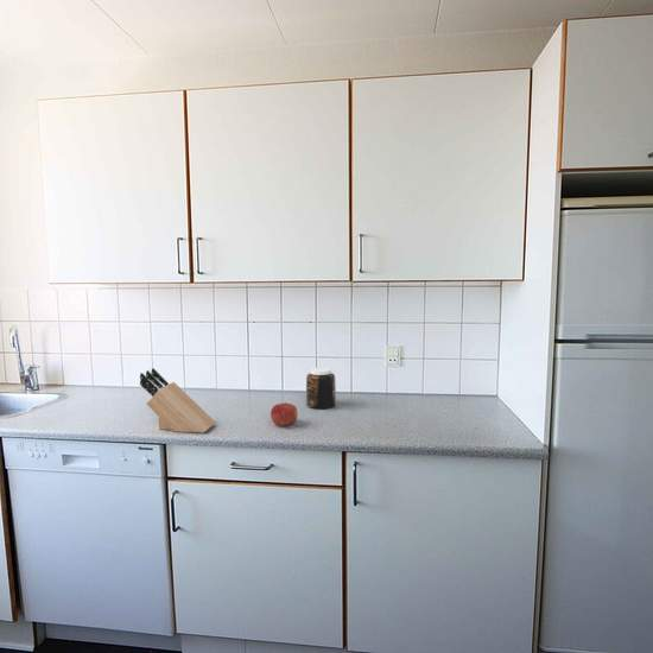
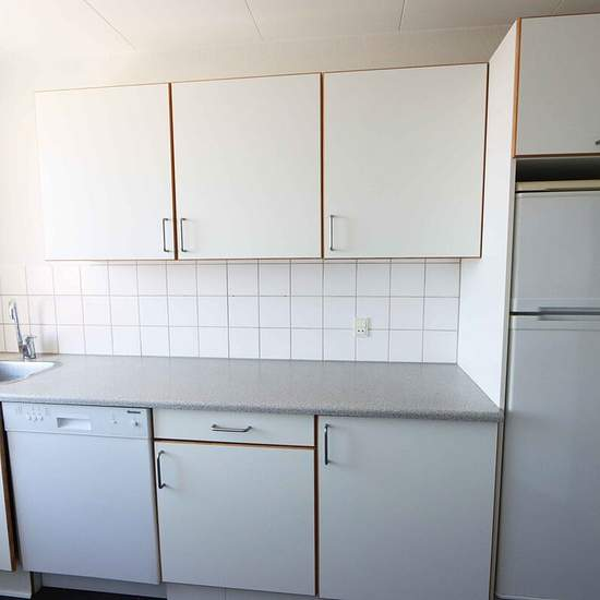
- knife block [139,367,217,433]
- fruit [270,401,299,427]
- jar [305,367,337,410]
